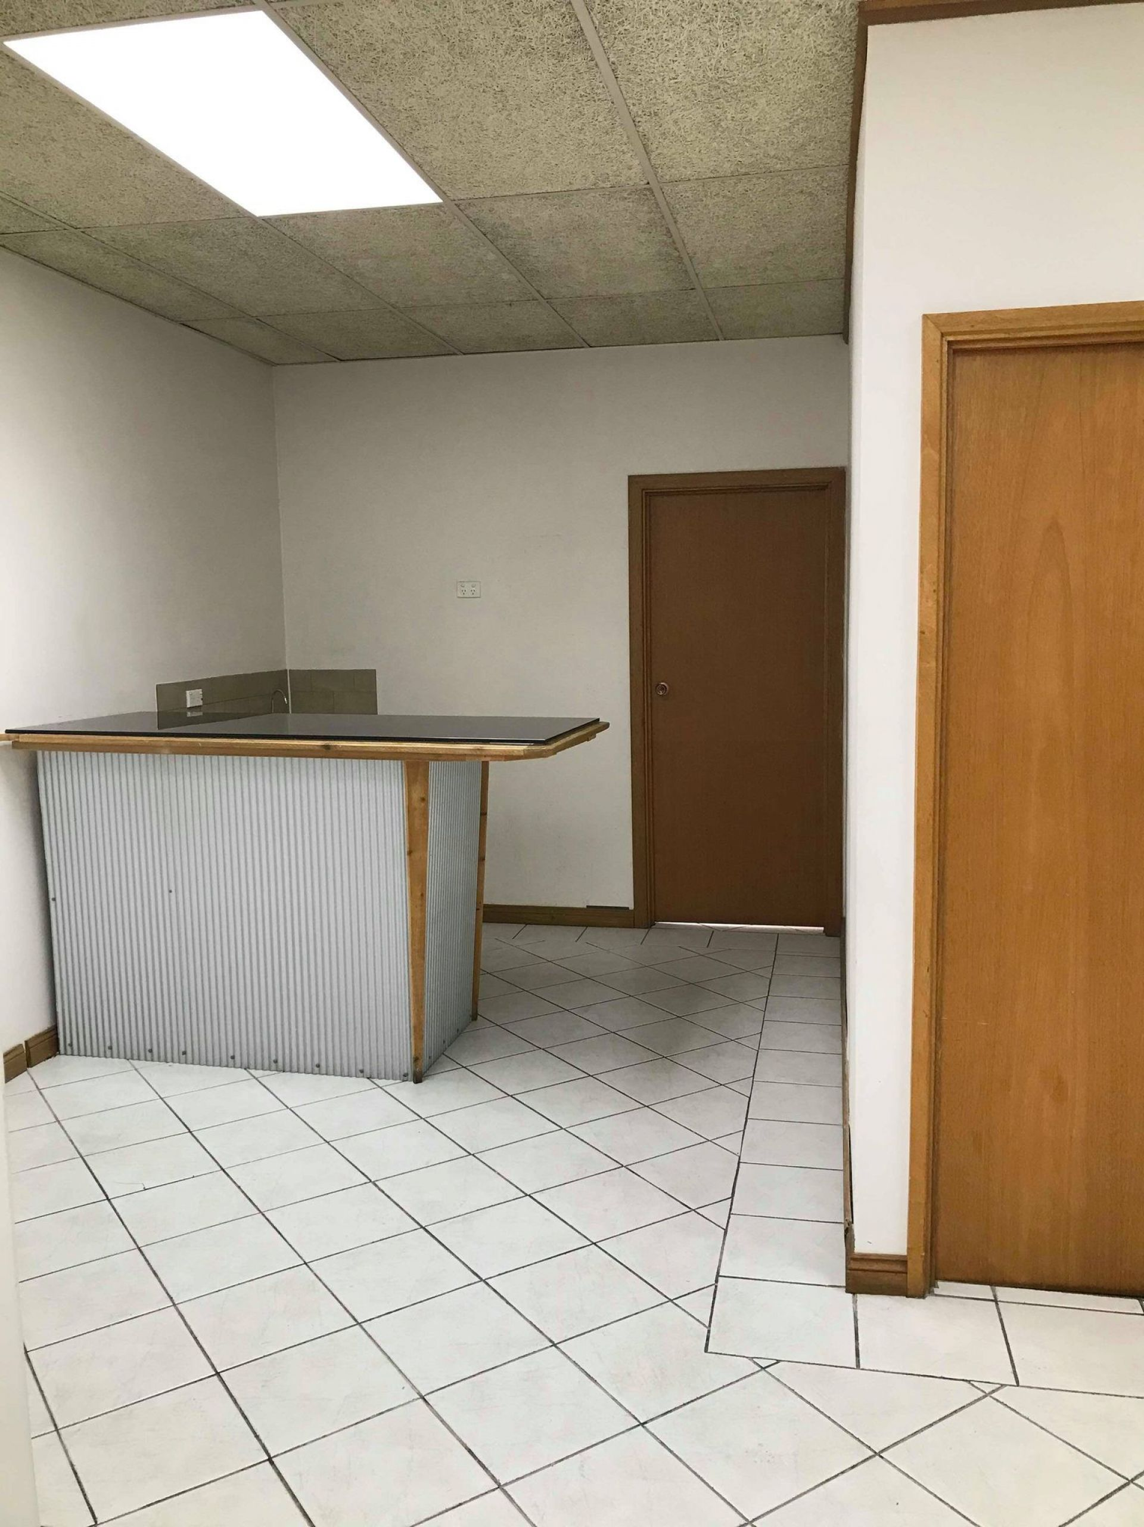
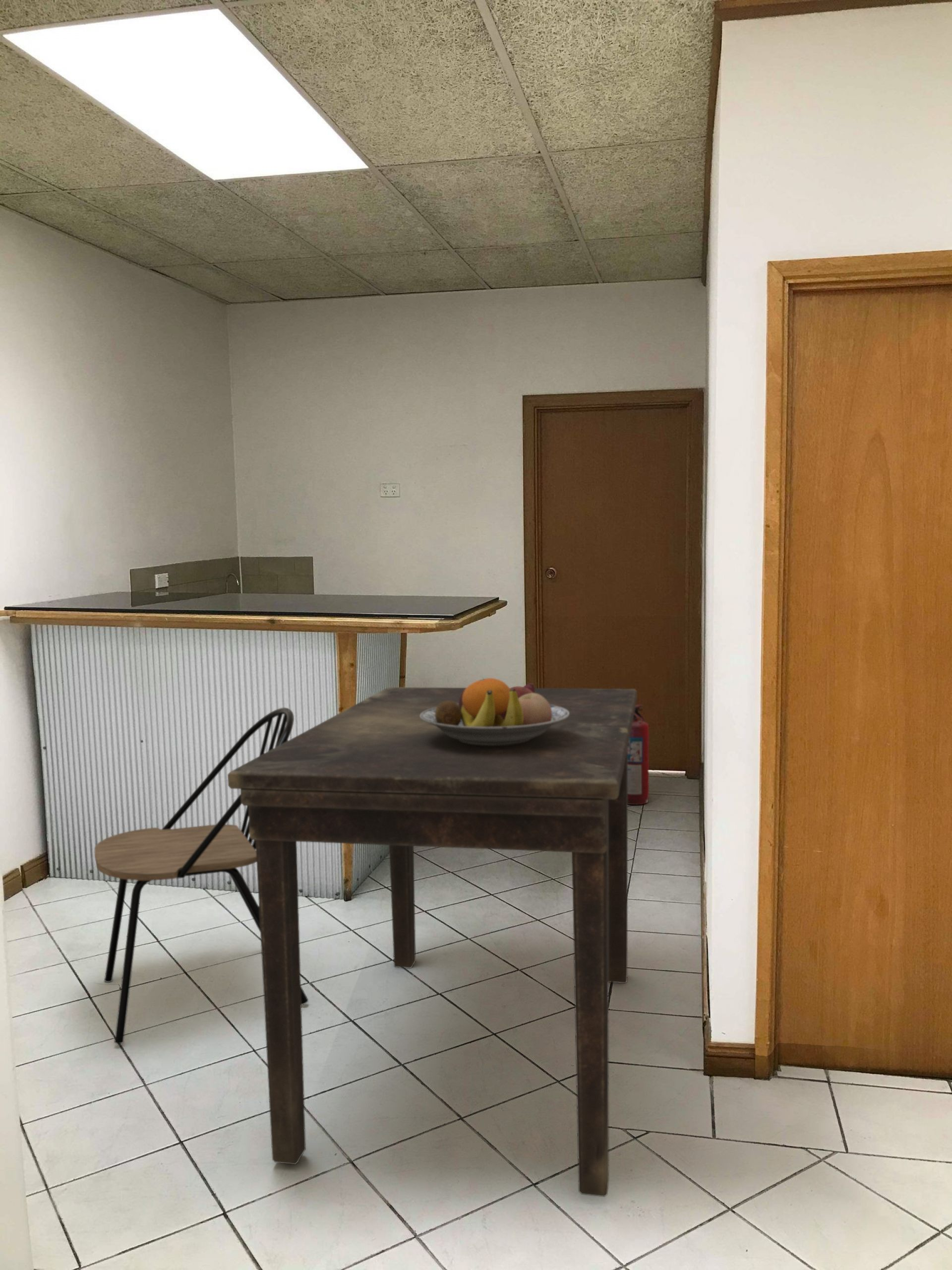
+ fire extinguisher [628,704,650,806]
+ dining table [227,687,638,1197]
+ dining chair [94,707,309,1044]
+ fruit bowl [420,678,569,746]
